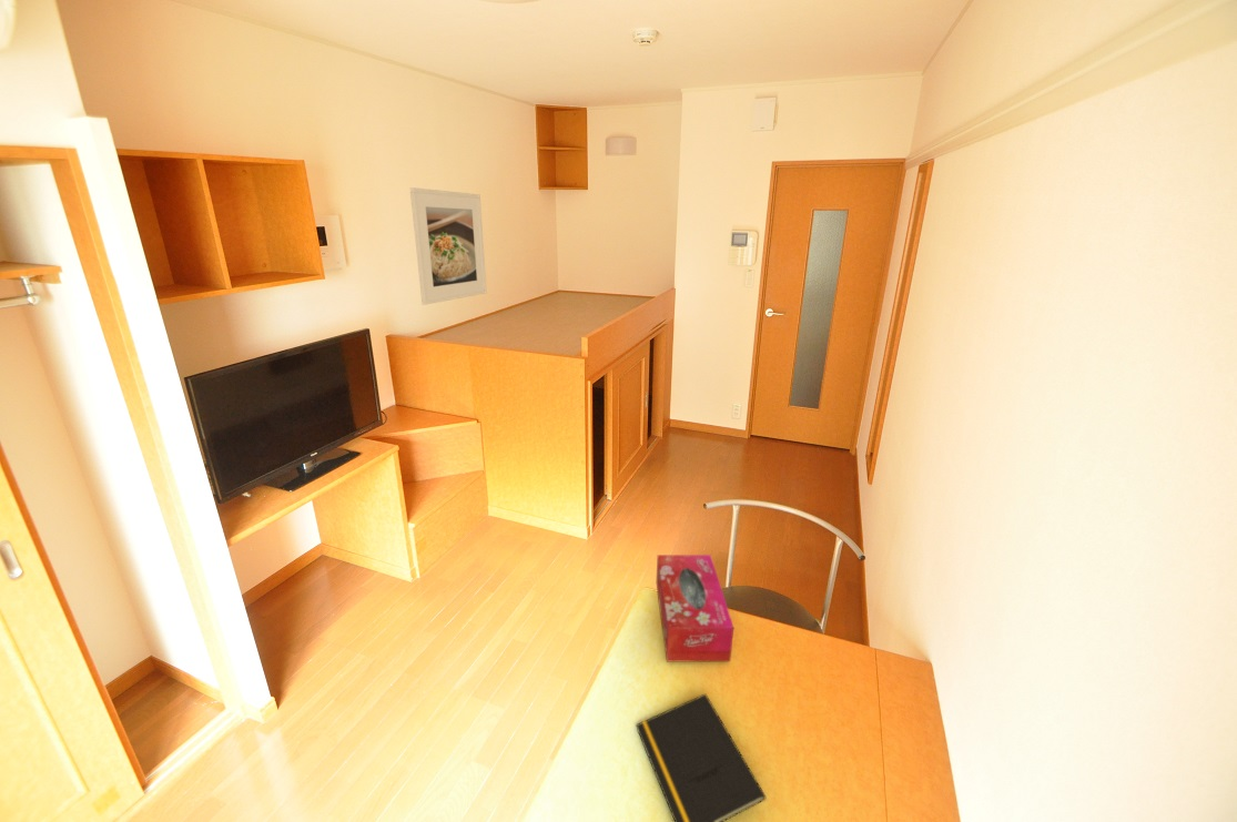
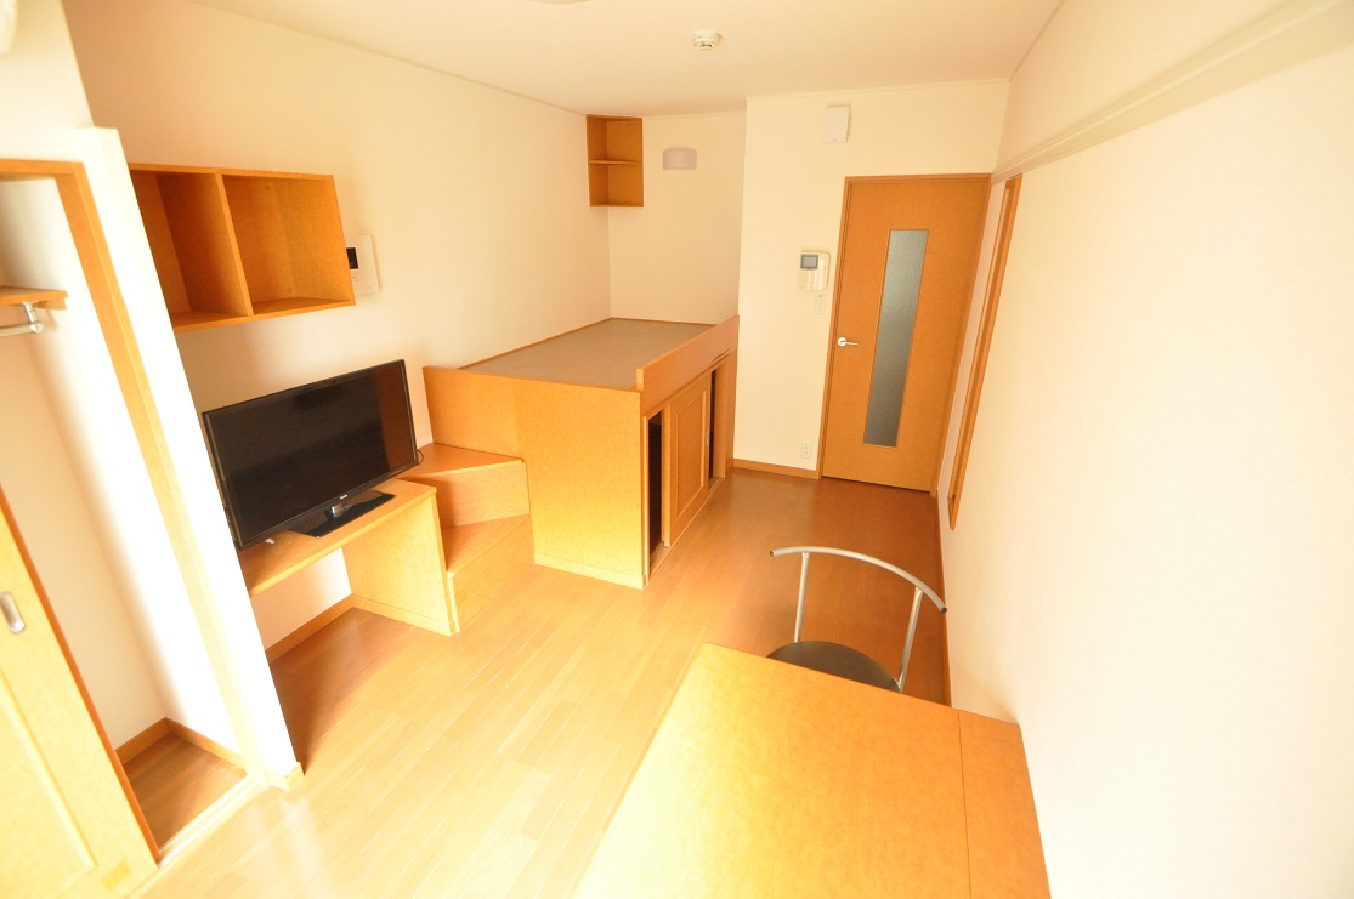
- notepad [635,692,767,822]
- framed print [409,186,487,306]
- tissue box [656,554,734,662]
